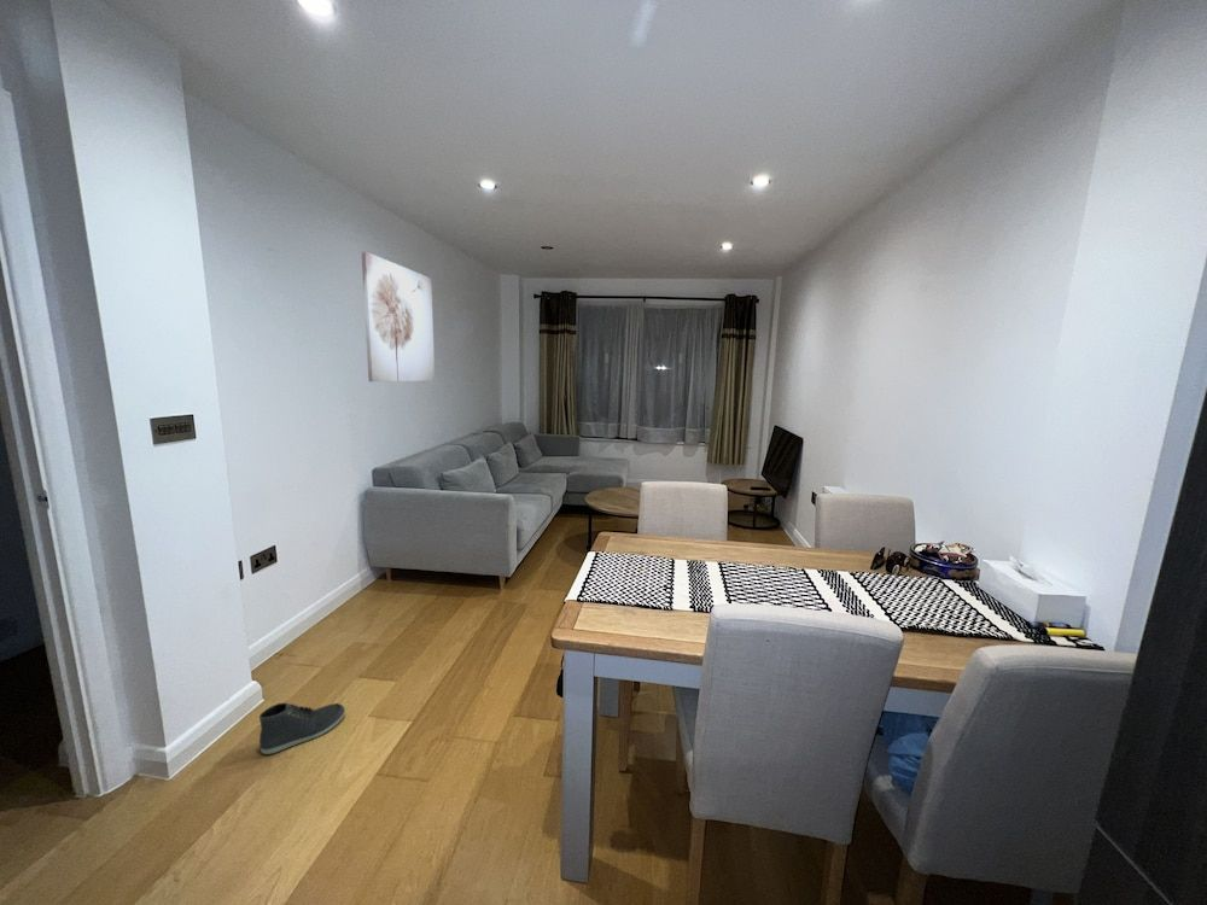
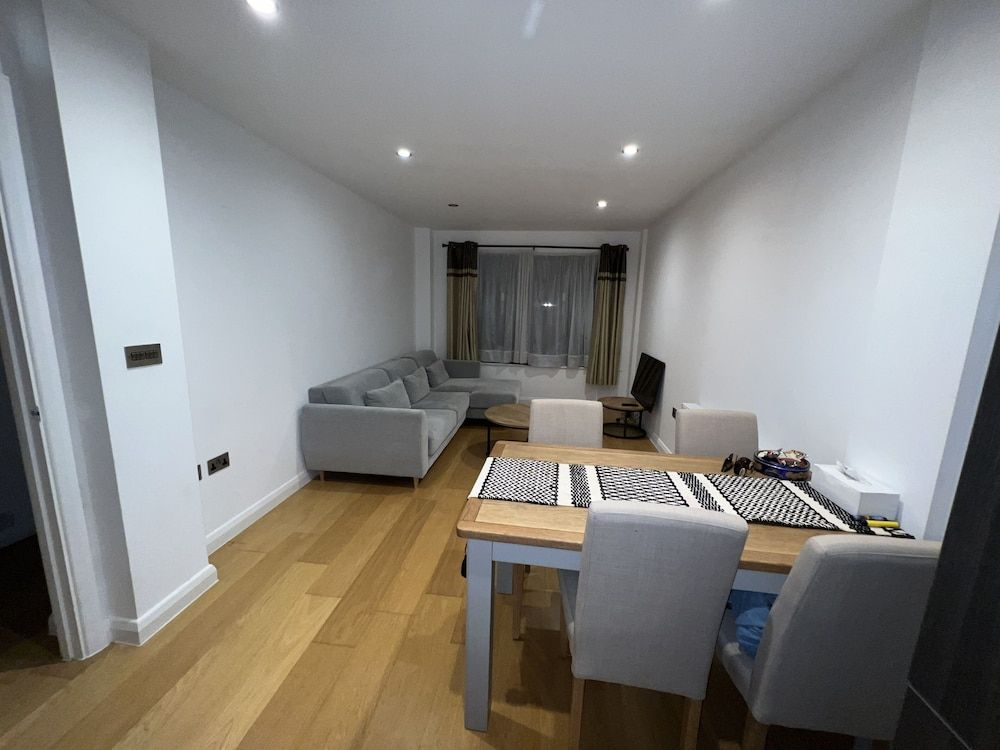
- sneaker [258,701,346,755]
- wall art [361,250,436,383]
